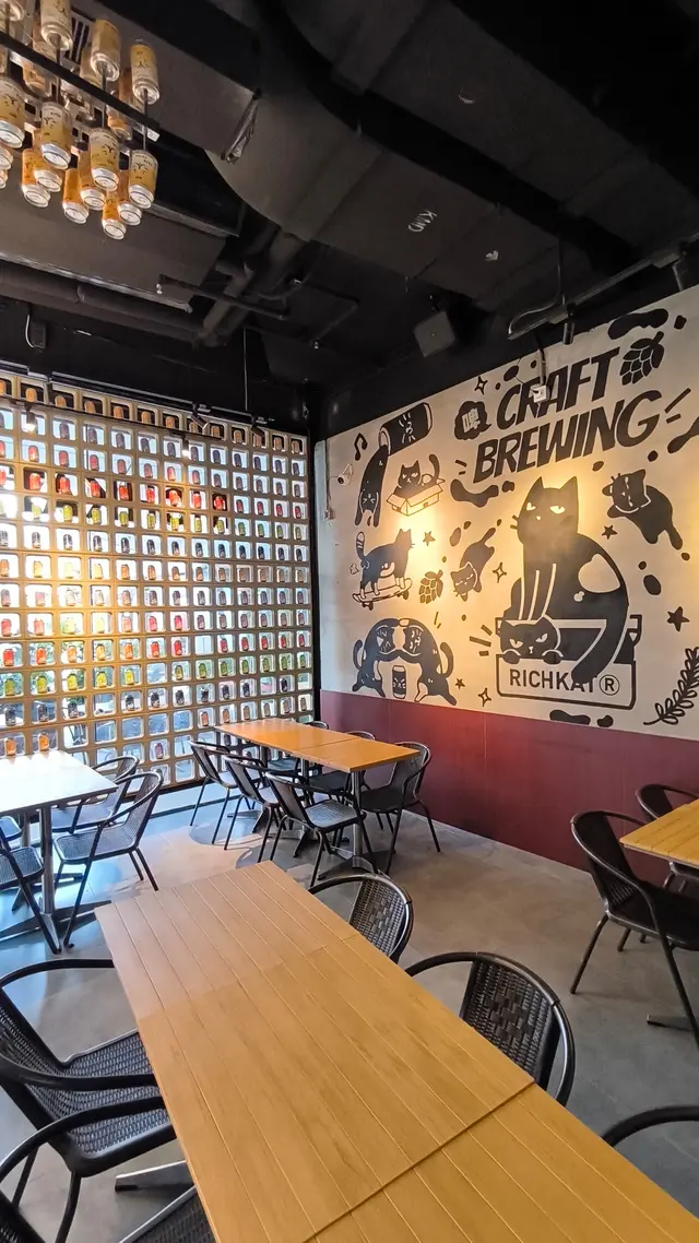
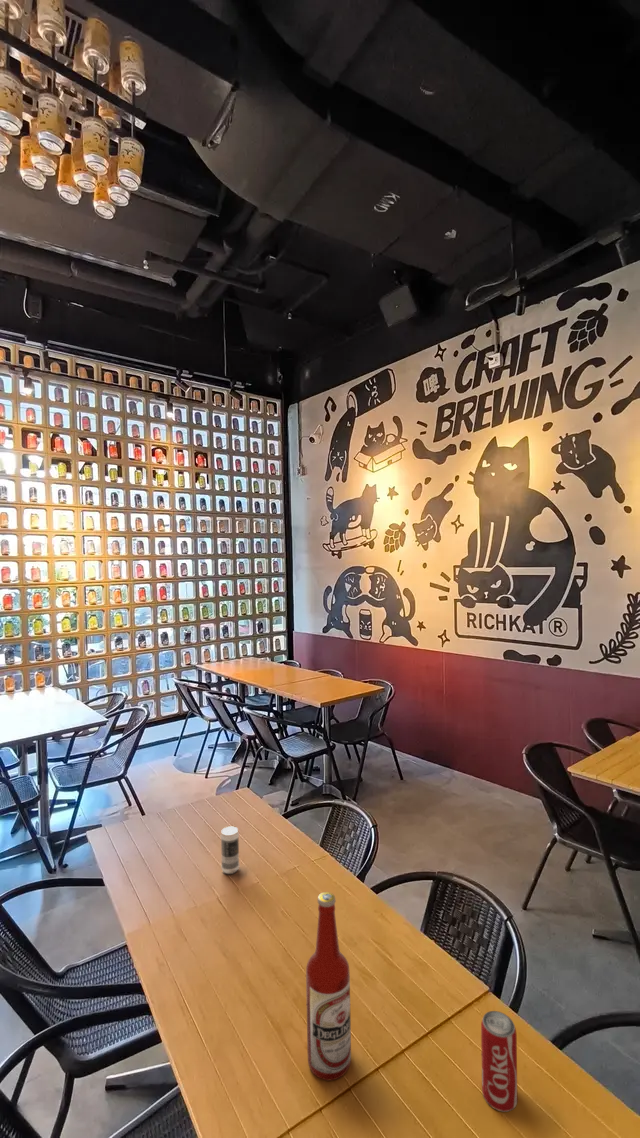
+ beer can [220,825,240,875]
+ beverage can [480,1010,518,1113]
+ alcohol [305,891,352,1081]
